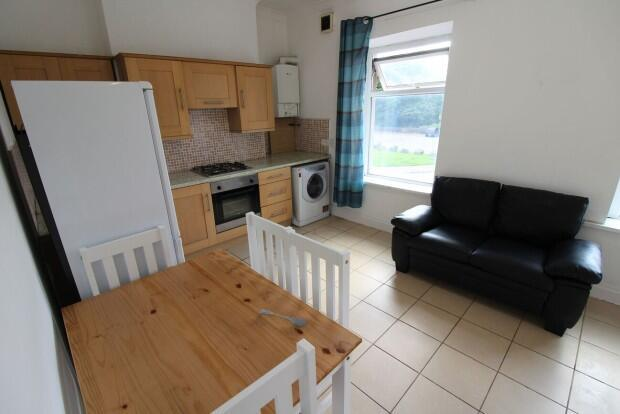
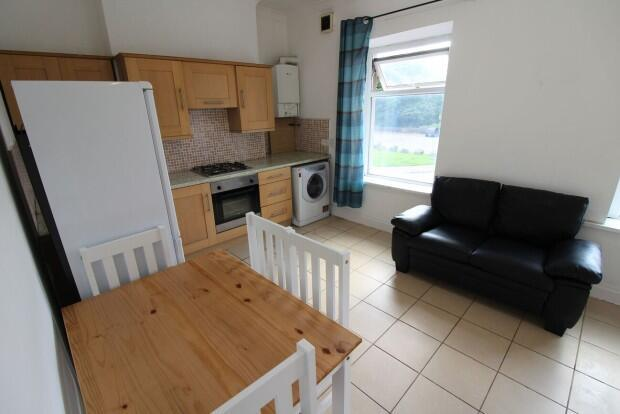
- soupspoon [258,308,307,327]
